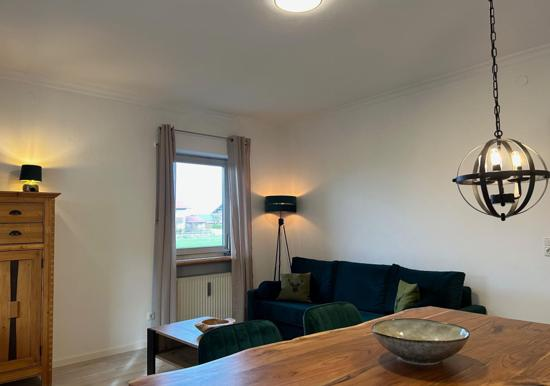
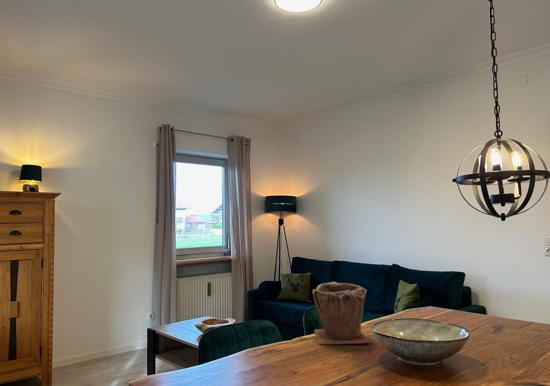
+ plant pot [311,281,371,345]
